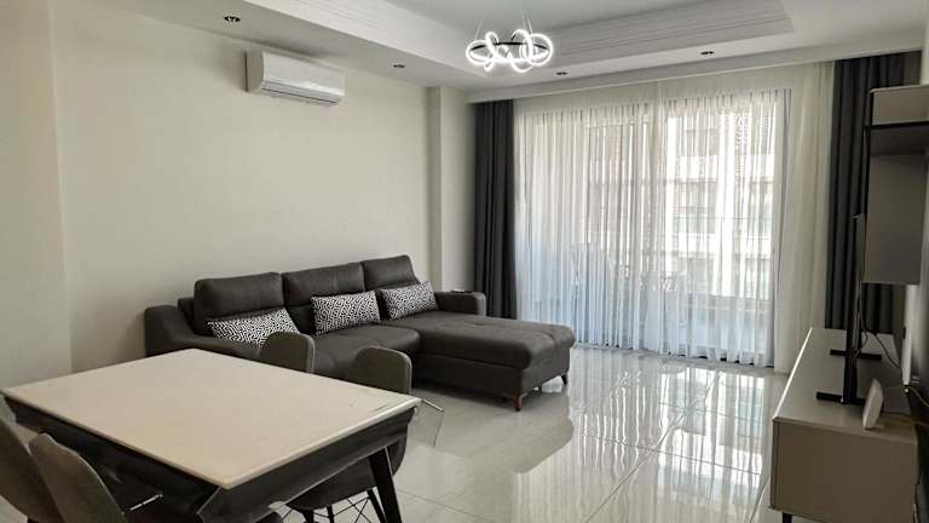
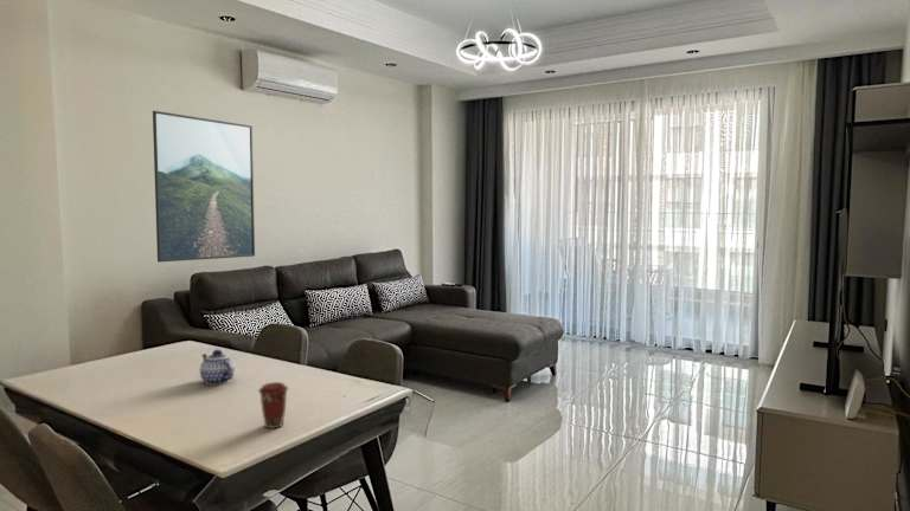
+ coffee cup [257,381,289,429]
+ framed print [152,110,256,263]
+ teapot [199,349,236,386]
